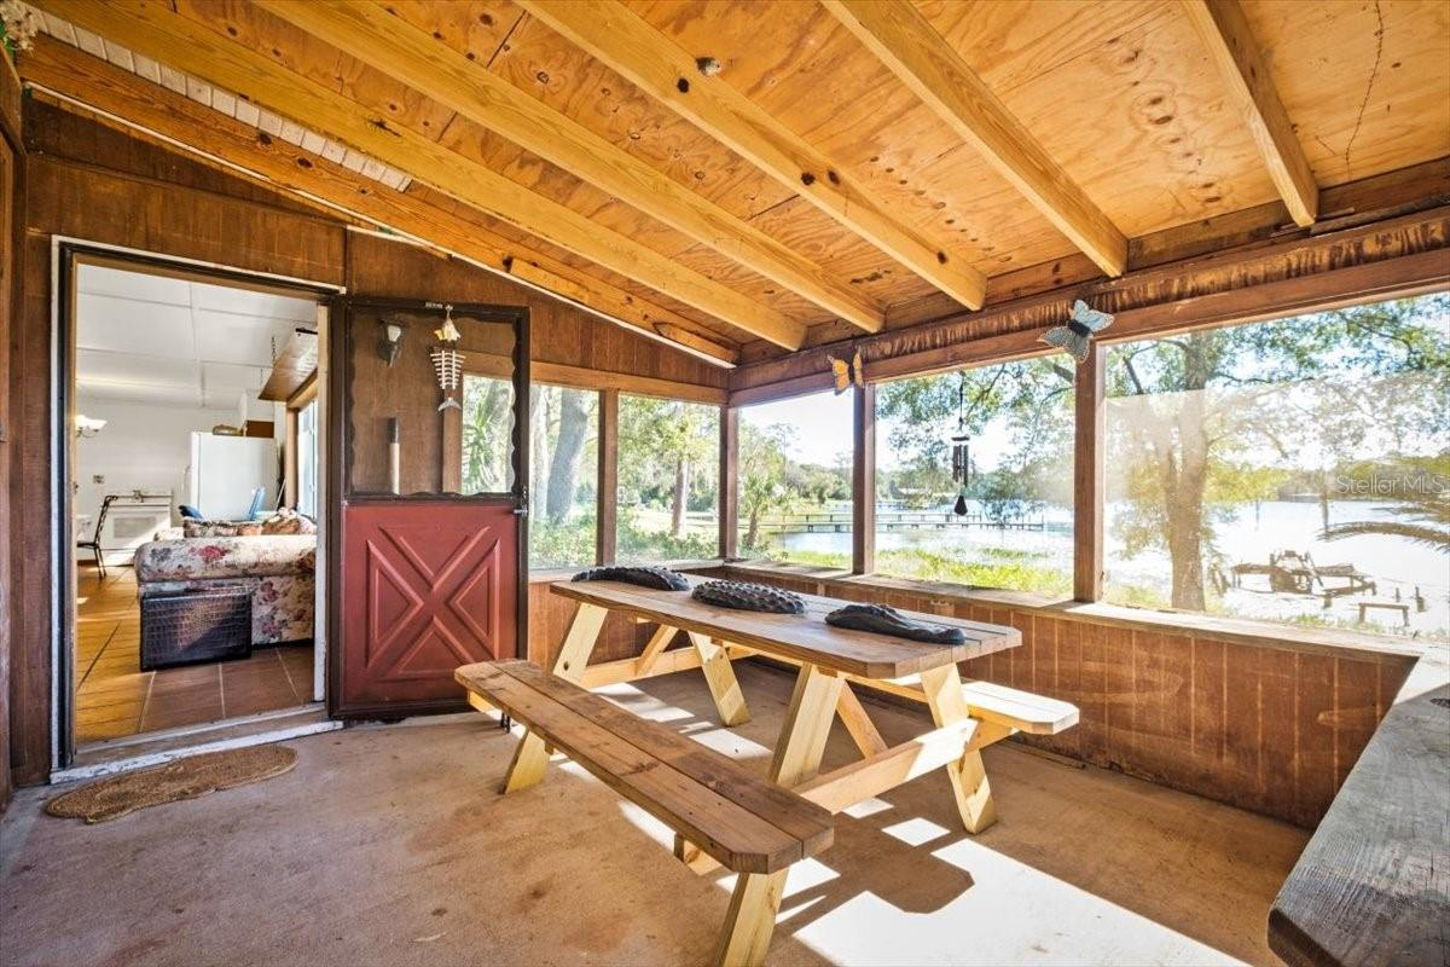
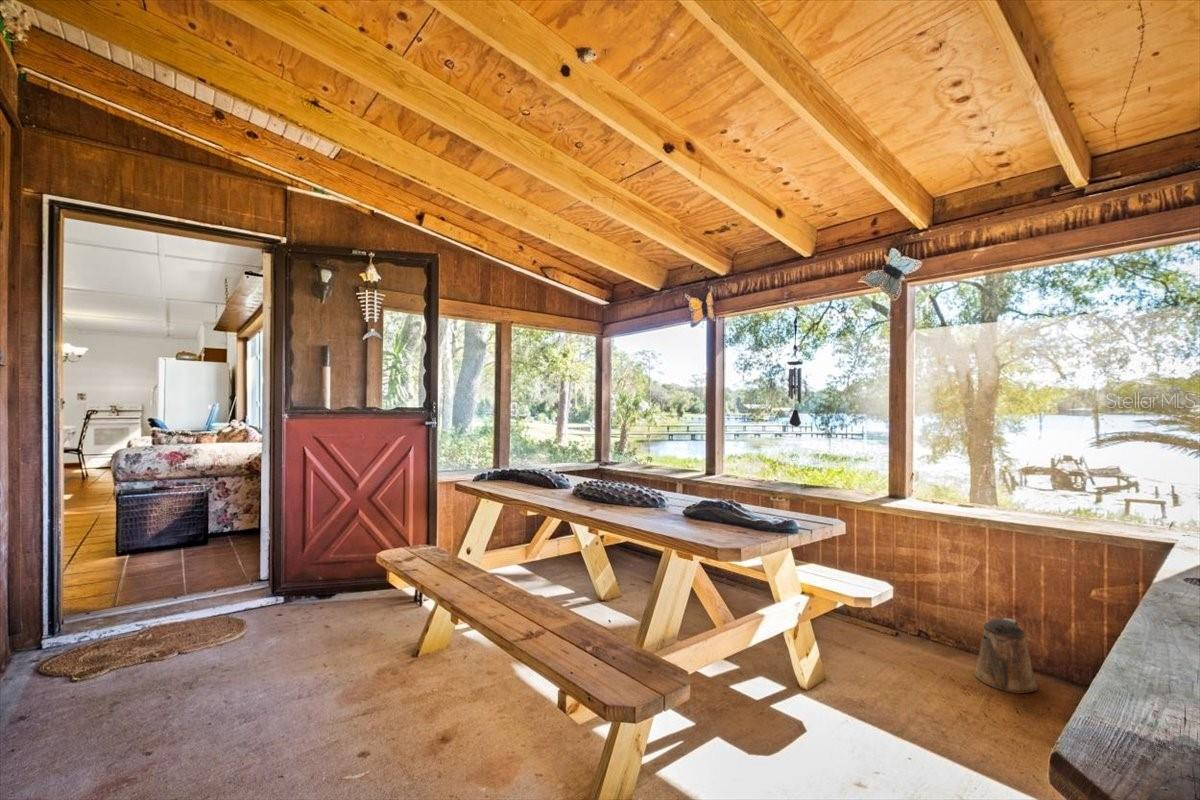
+ watering can [973,617,1039,694]
